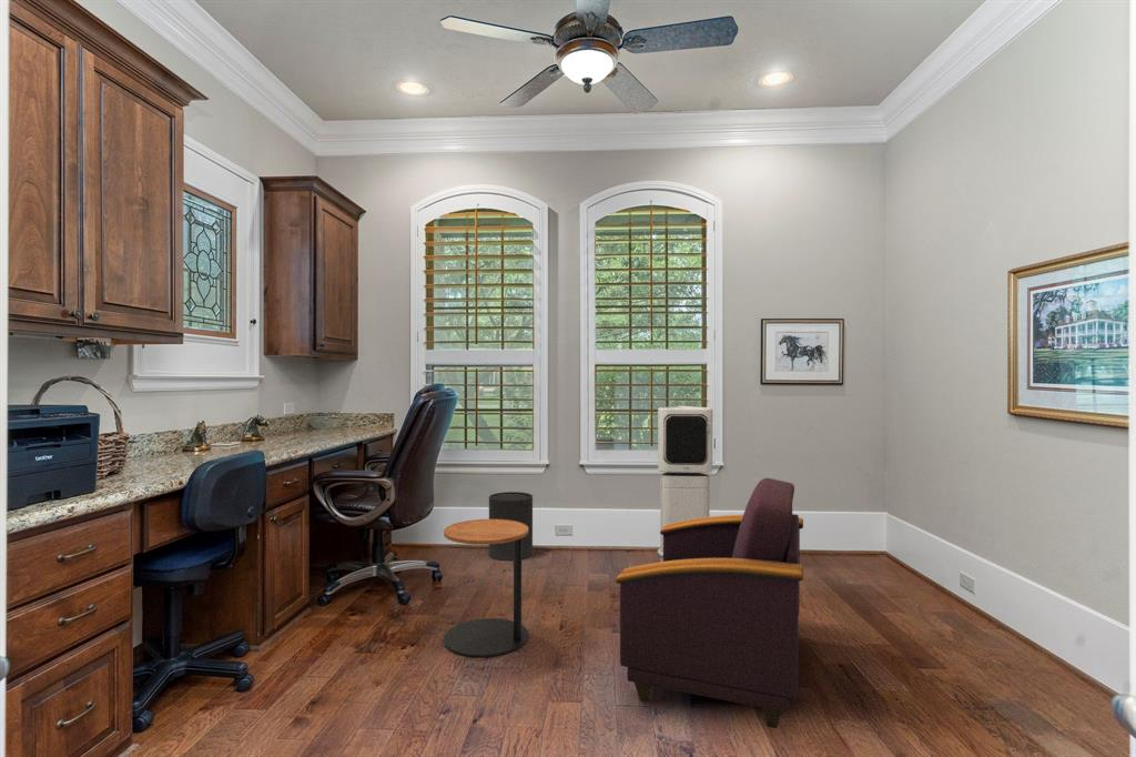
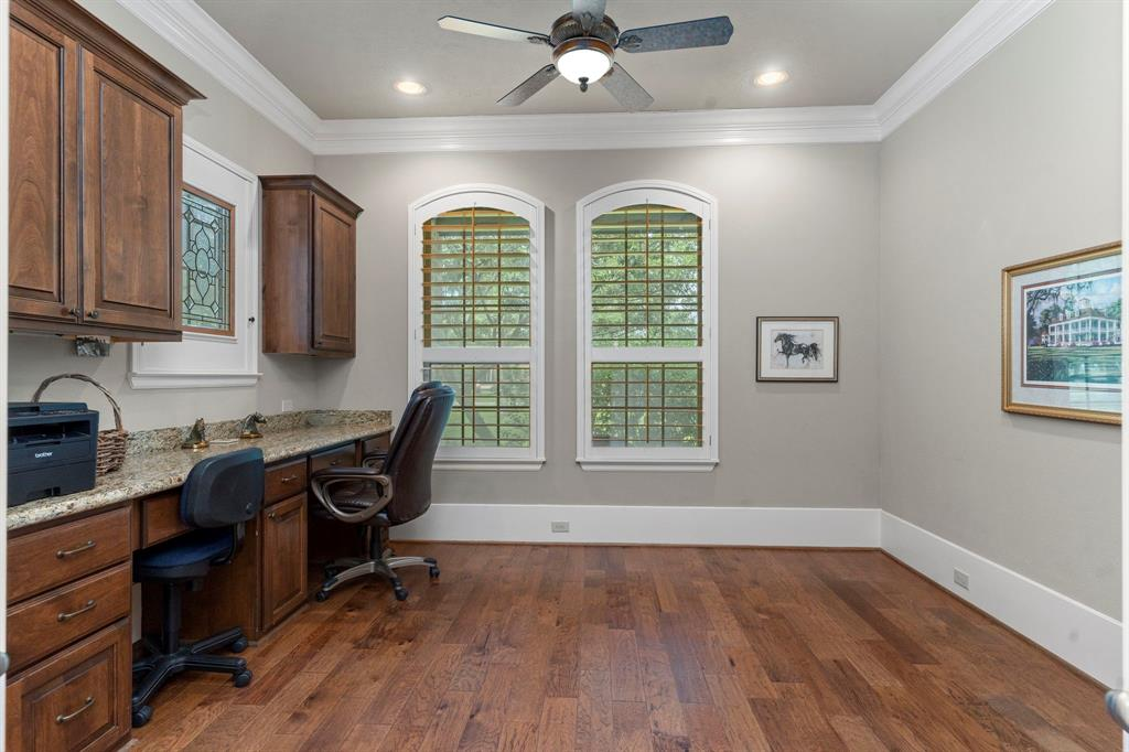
- trash can [488,491,534,562]
- armchair [615,477,804,729]
- side table [443,518,529,658]
- air purifier [657,405,713,562]
